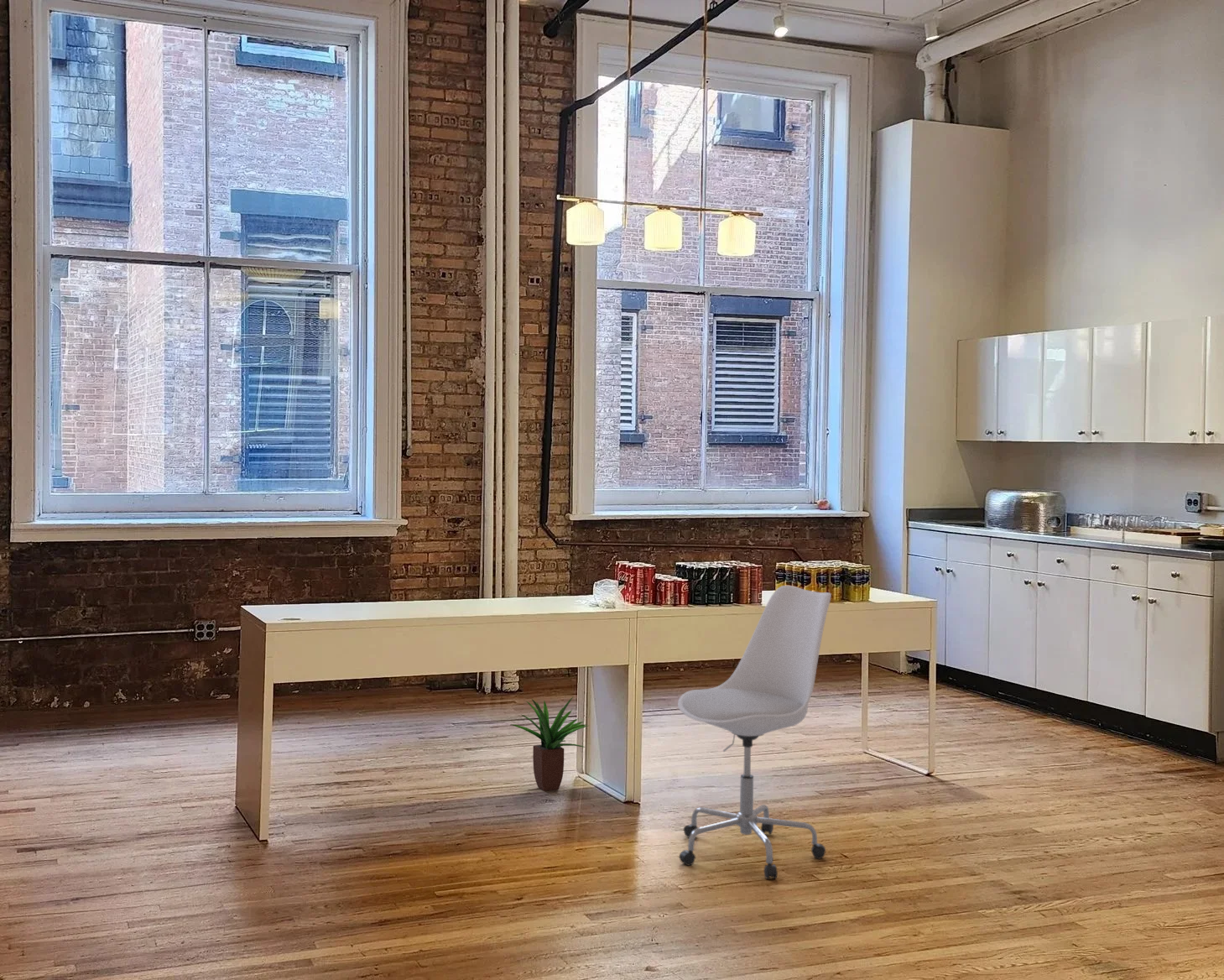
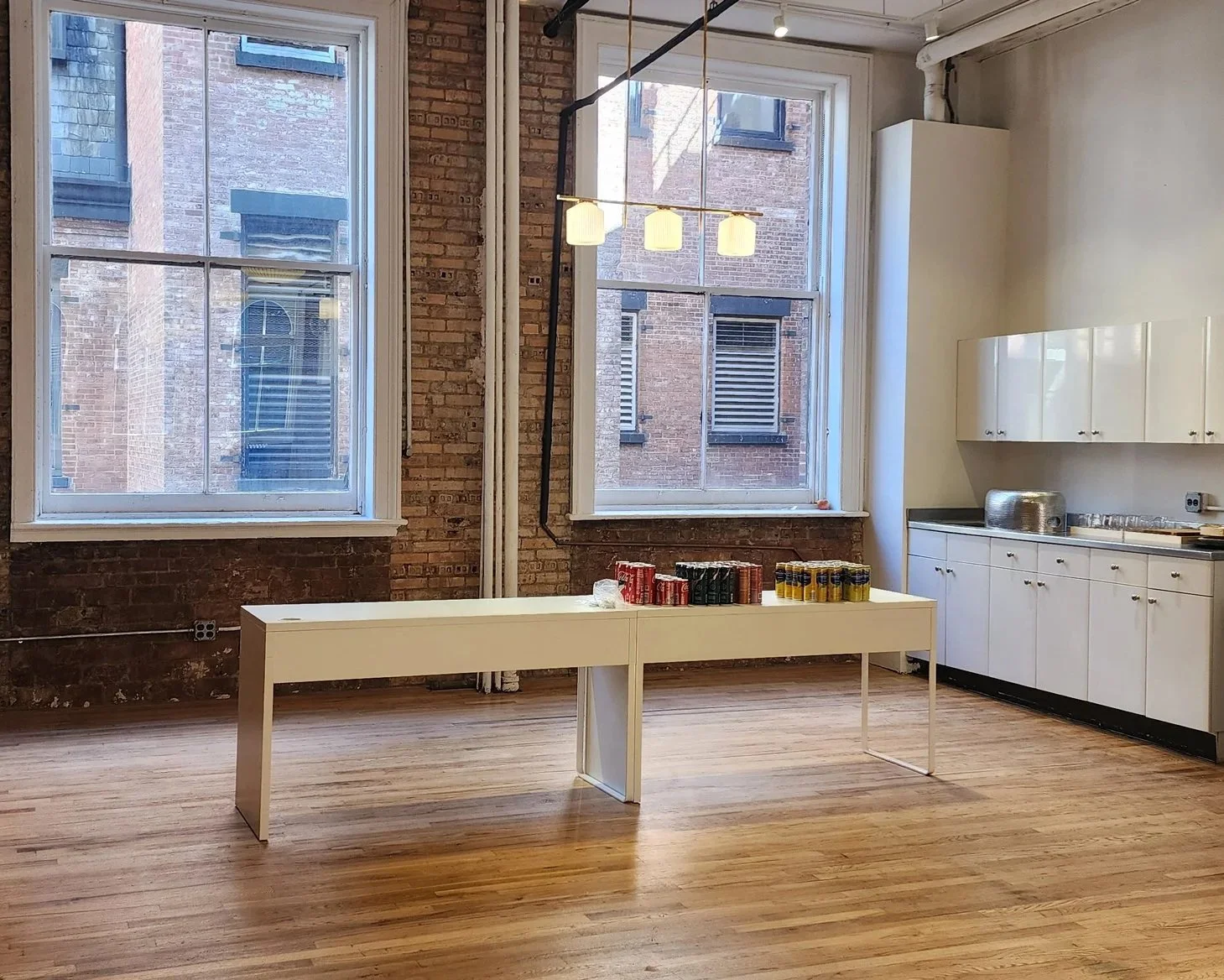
- potted plant [510,696,589,792]
- chair [677,585,832,880]
